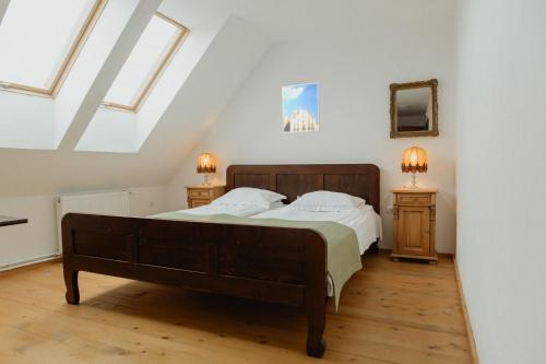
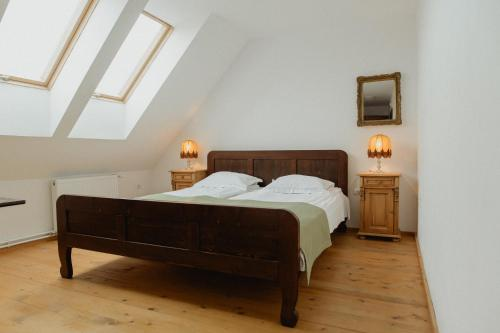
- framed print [282,82,320,134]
